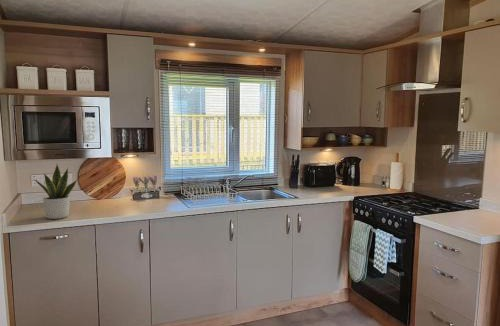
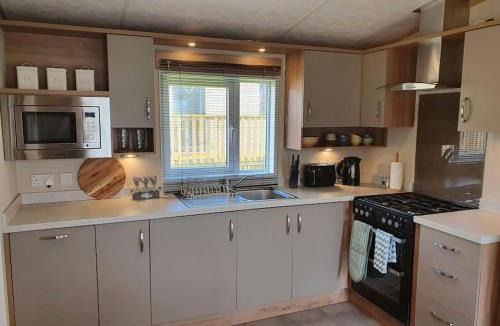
- potted plant [32,164,78,220]
